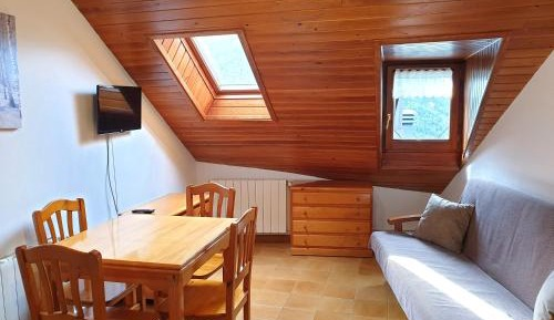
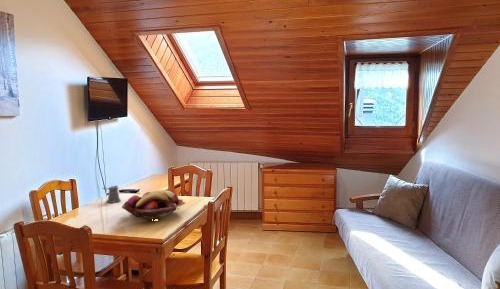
+ pepper shaker [101,185,122,204]
+ fruit basket [121,189,186,221]
